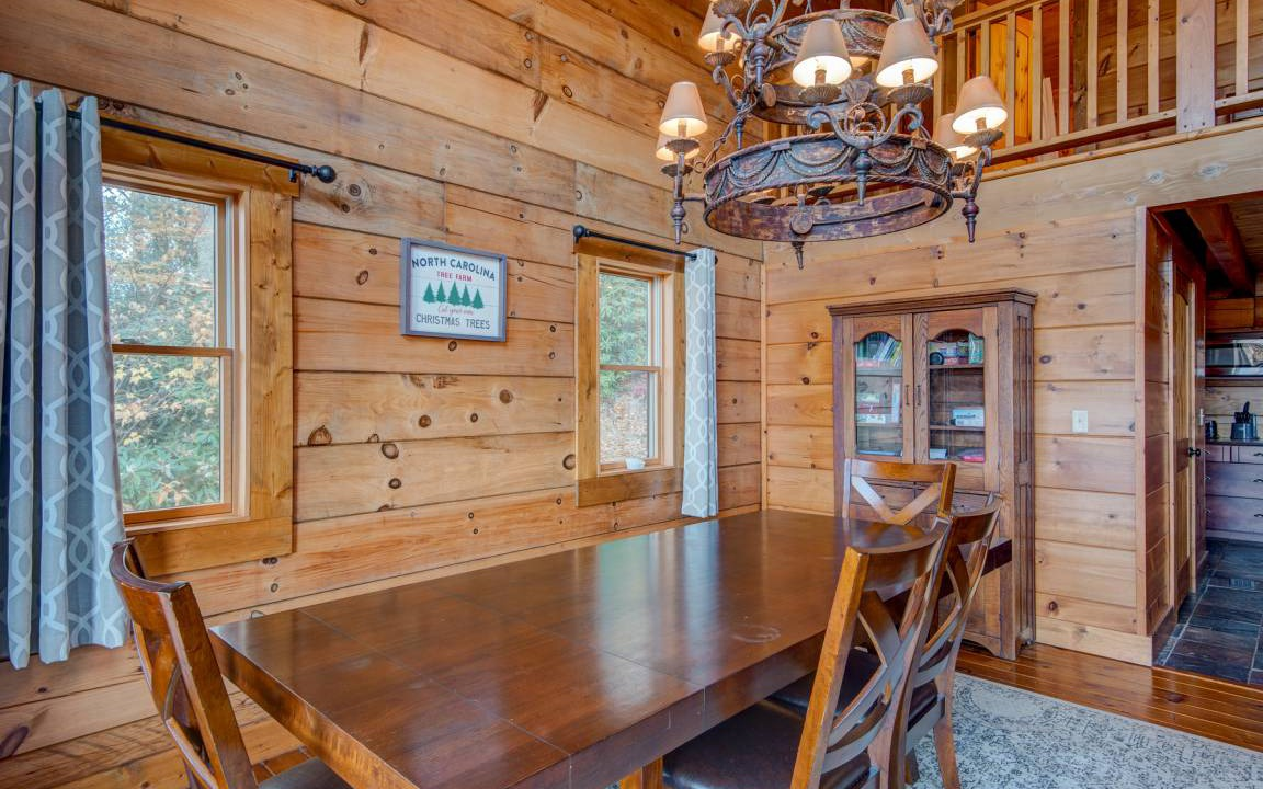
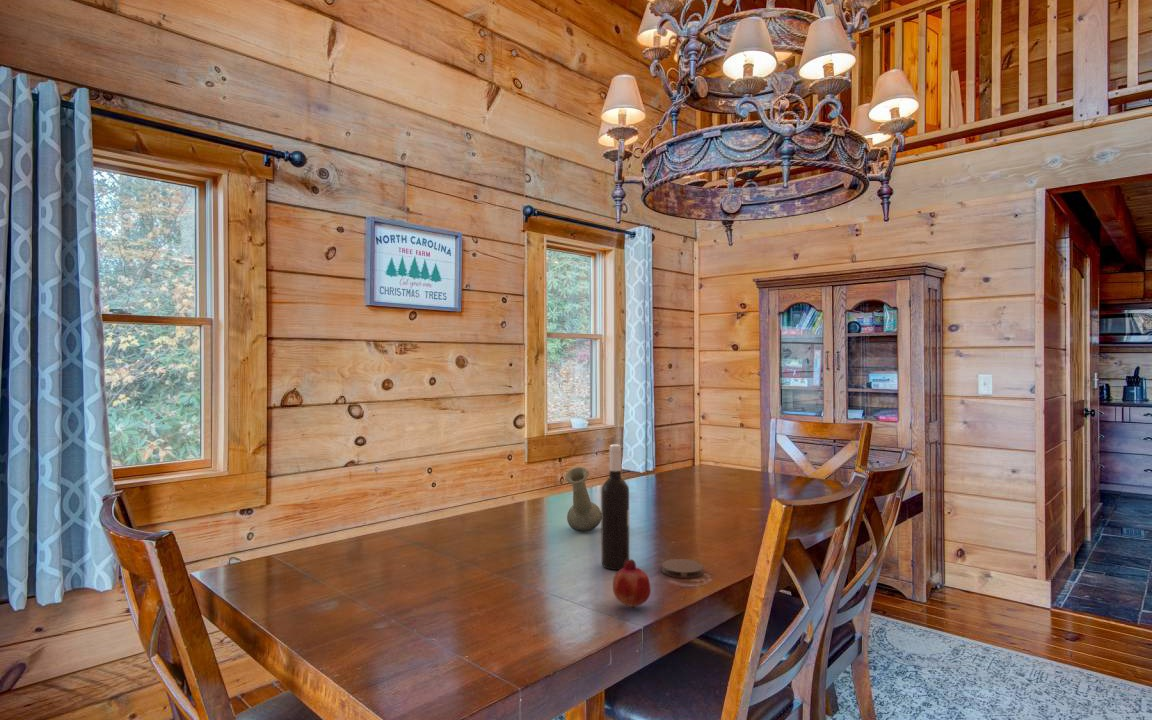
+ vase [564,466,602,533]
+ wine bottle [600,444,630,571]
+ coaster [661,558,705,579]
+ fruit [612,558,652,609]
